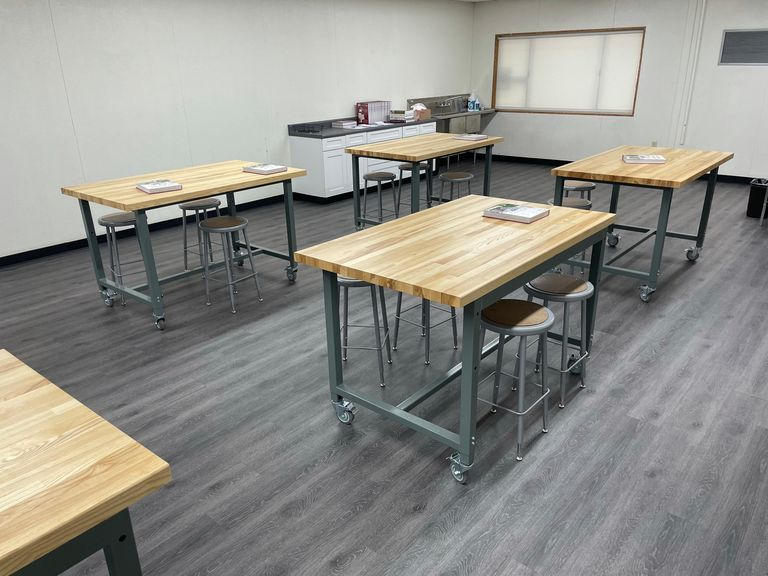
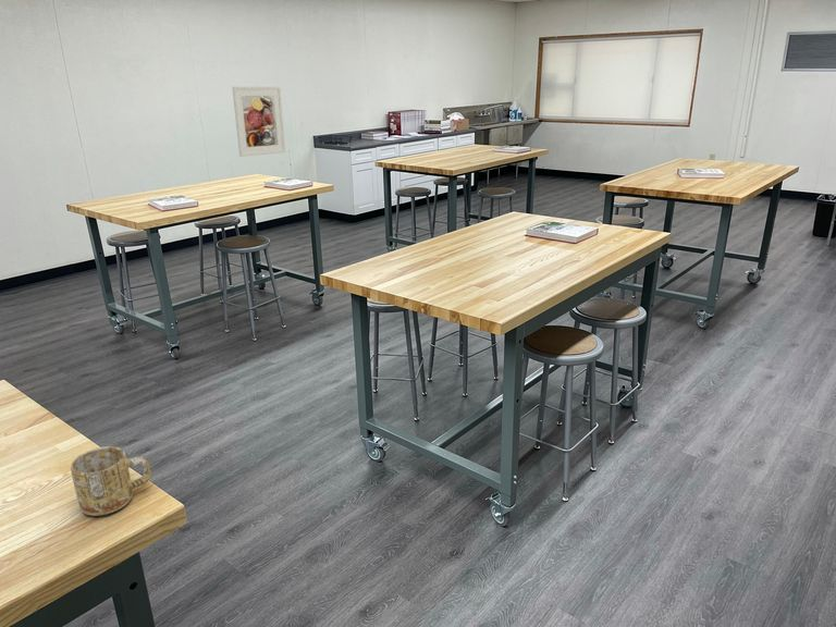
+ mug [70,445,152,517]
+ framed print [232,86,286,158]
